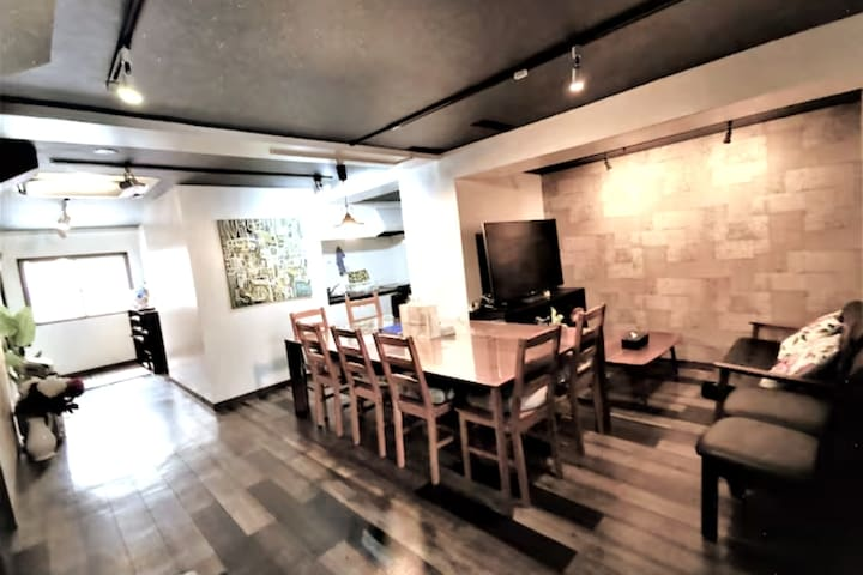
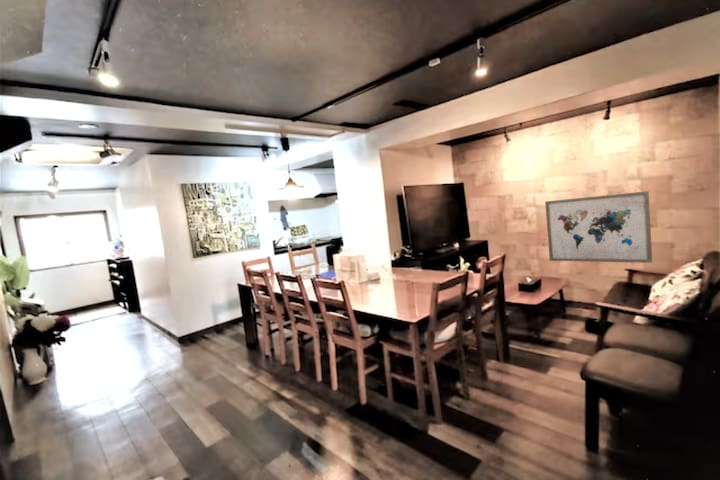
+ wall art [544,190,653,264]
